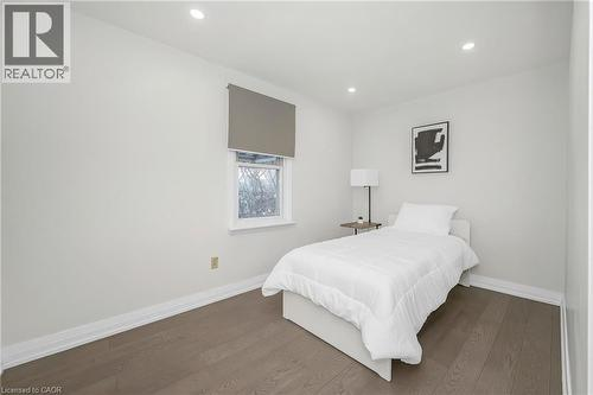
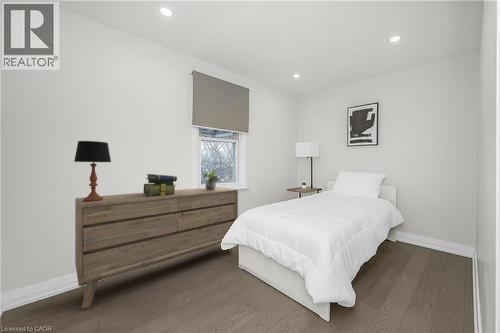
+ stack of books [143,173,178,196]
+ potted plant [202,169,220,190]
+ table lamp [73,140,112,202]
+ dresser [74,186,239,309]
